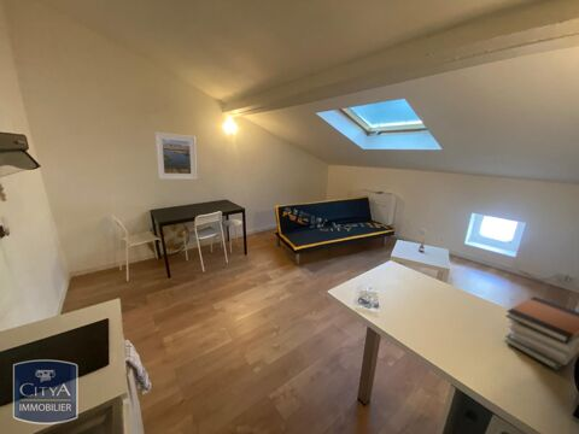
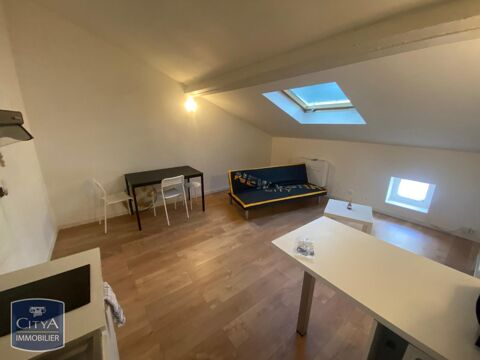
- book stack [503,295,579,371]
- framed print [153,131,198,181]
